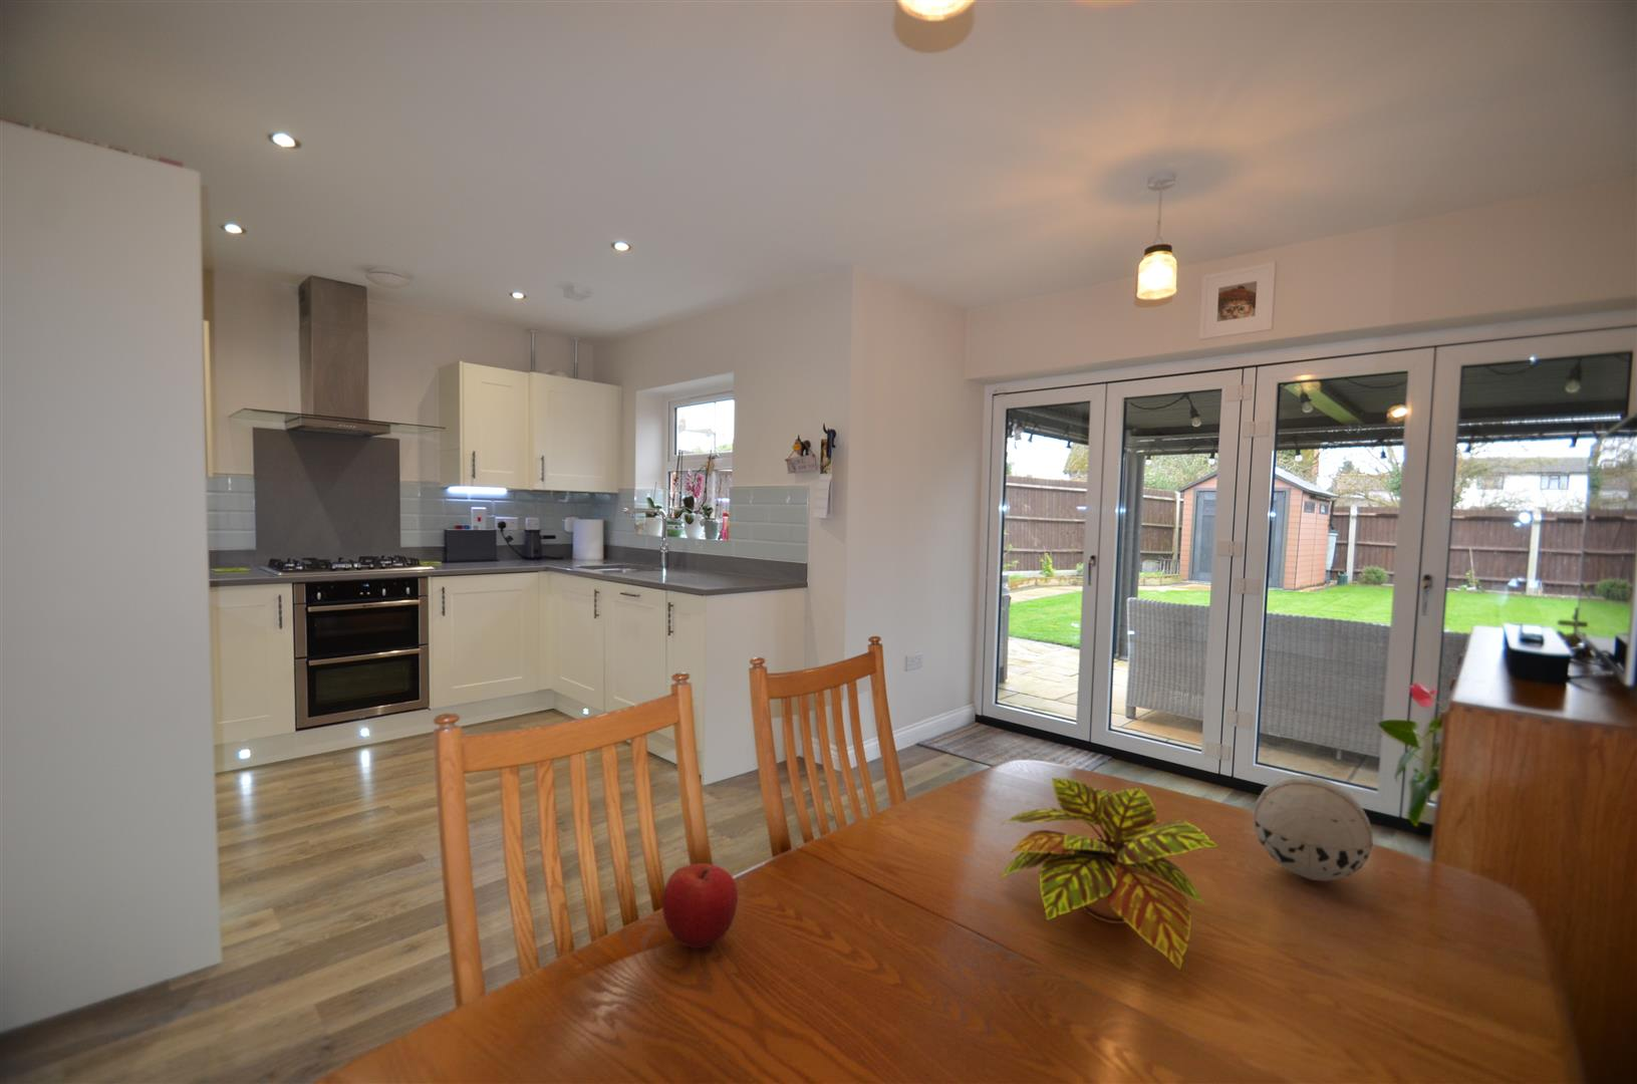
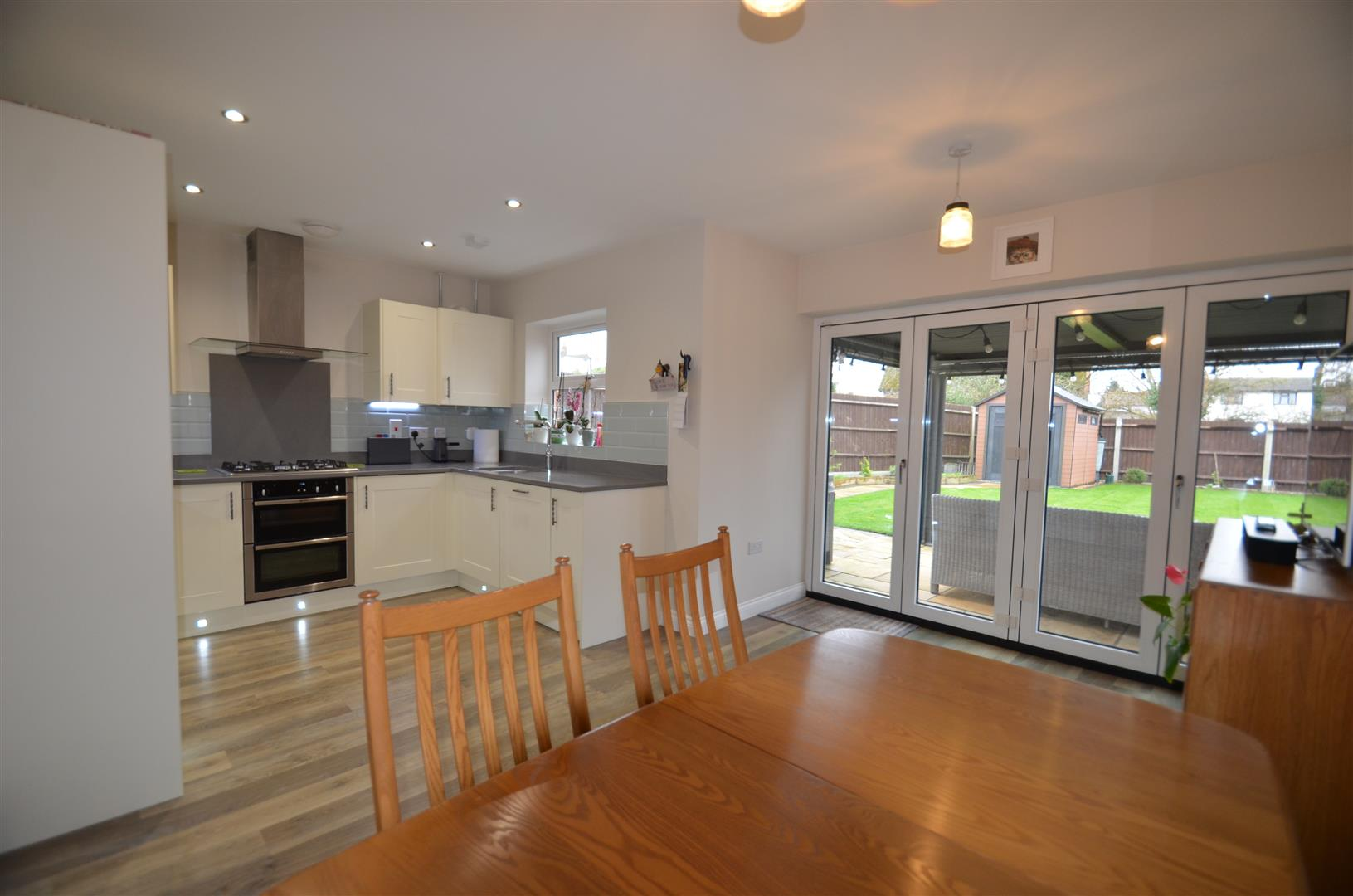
- fruit [662,863,739,950]
- decorative ball [1252,774,1374,882]
- plant [998,777,1221,971]
